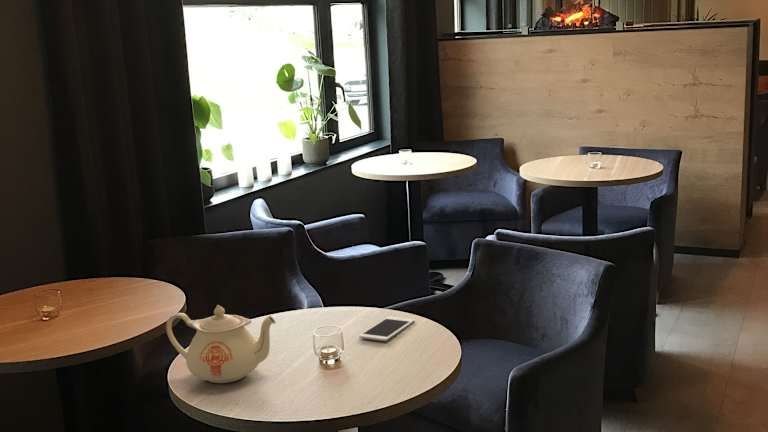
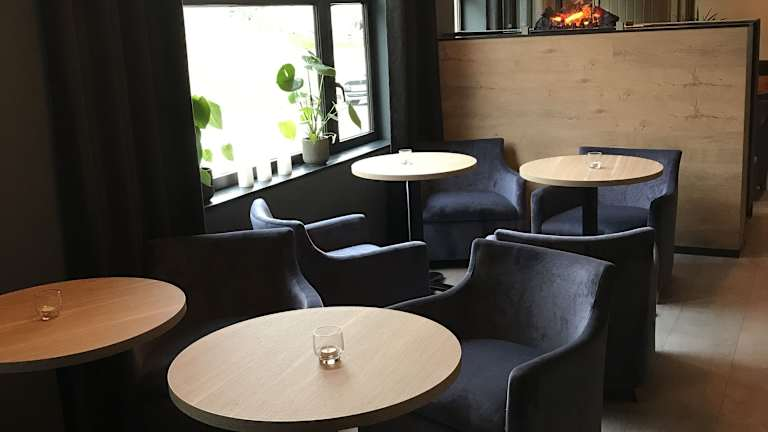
- cell phone [358,316,416,342]
- teapot [165,304,277,384]
